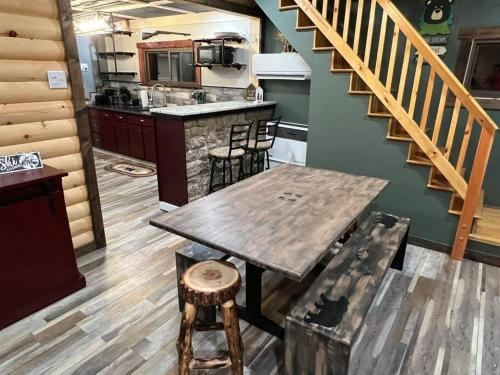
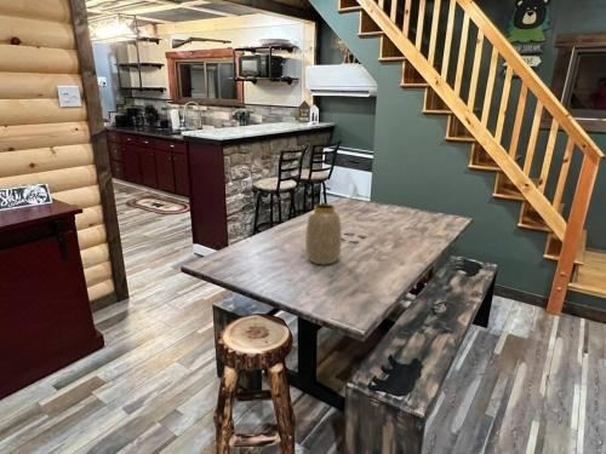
+ vase [304,202,343,265]
